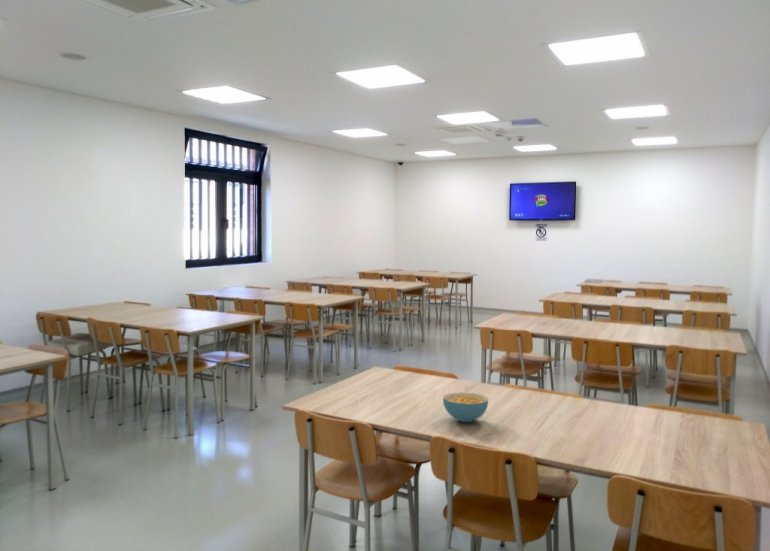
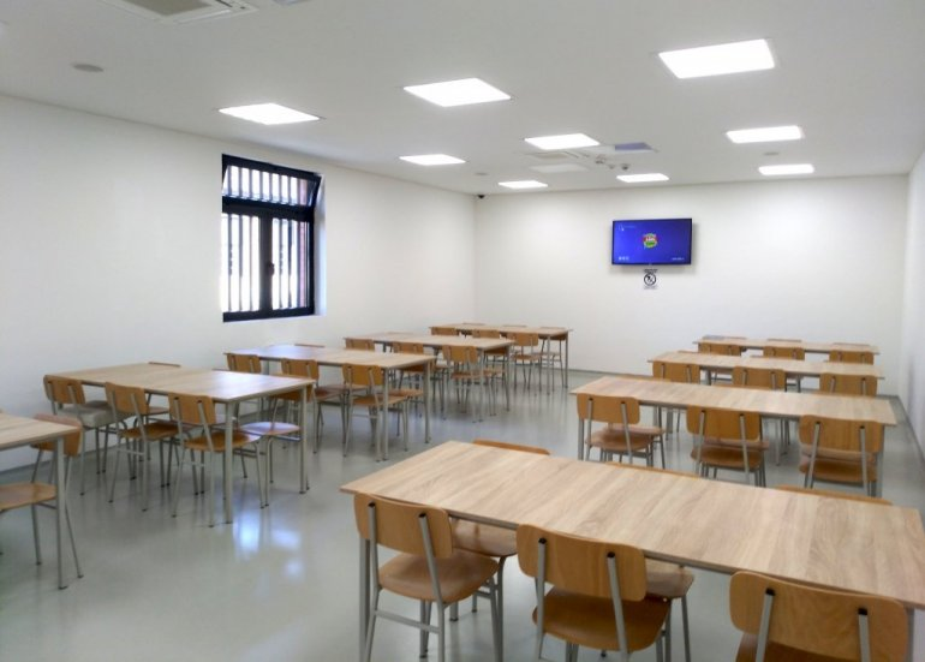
- cereal bowl [442,392,490,423]
